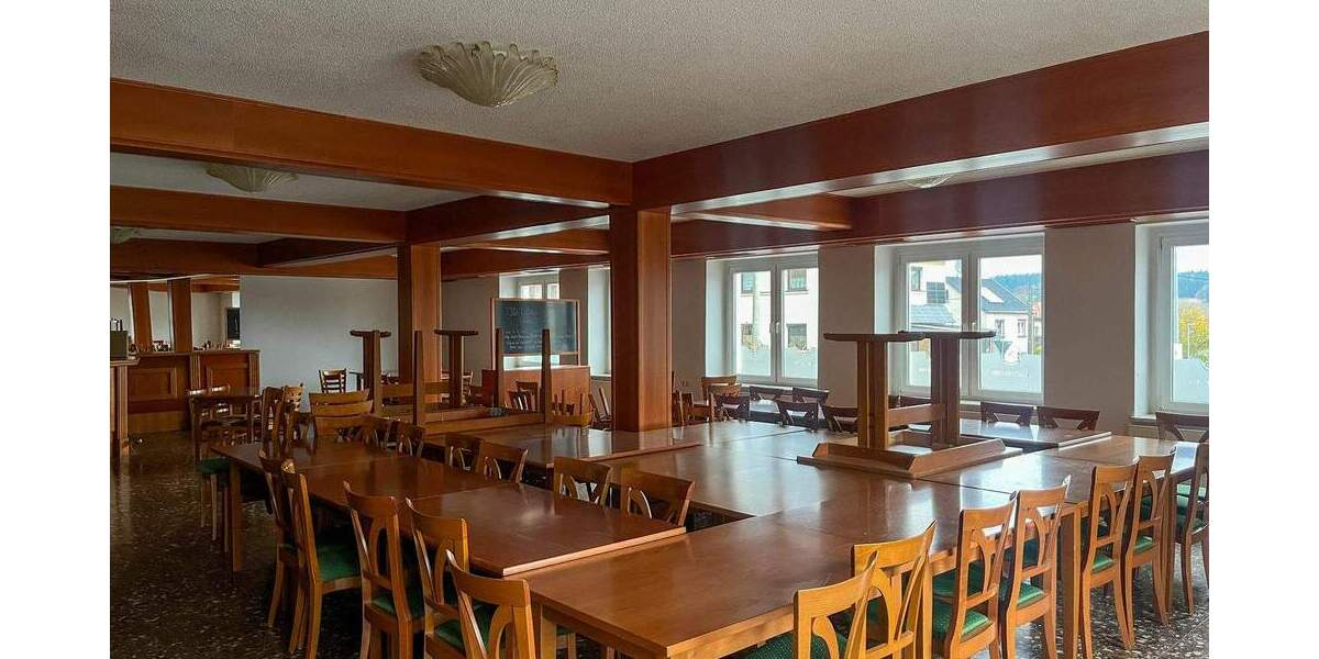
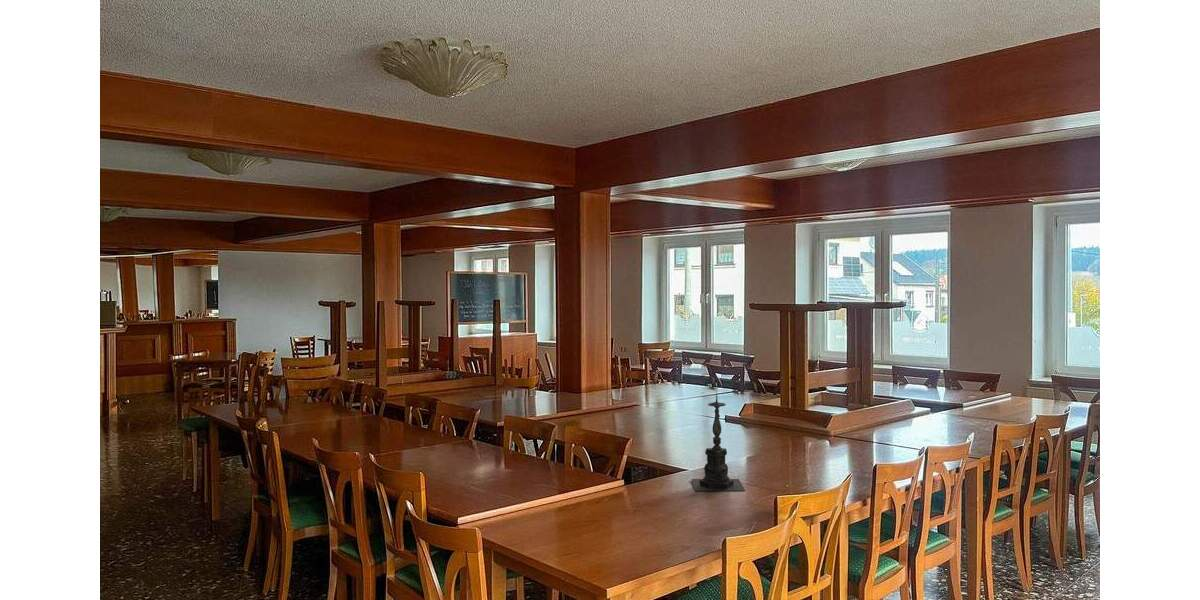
+ candle holder [690,389,746,492]
